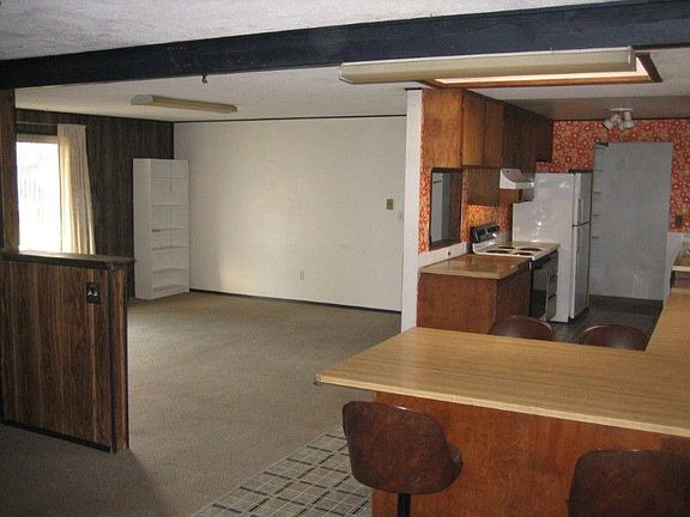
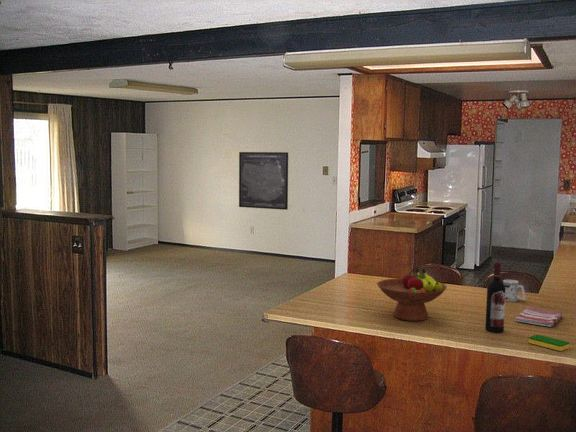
+ dish sponge [528,333,571,352]
+ fruit bowl [376,267,448,322]
+ mug [502,279,527,303]
+ dish towel [514,306,563,328]
+ wall art [238,151,289,211]
+ wine bottle [484,261,506,333]
